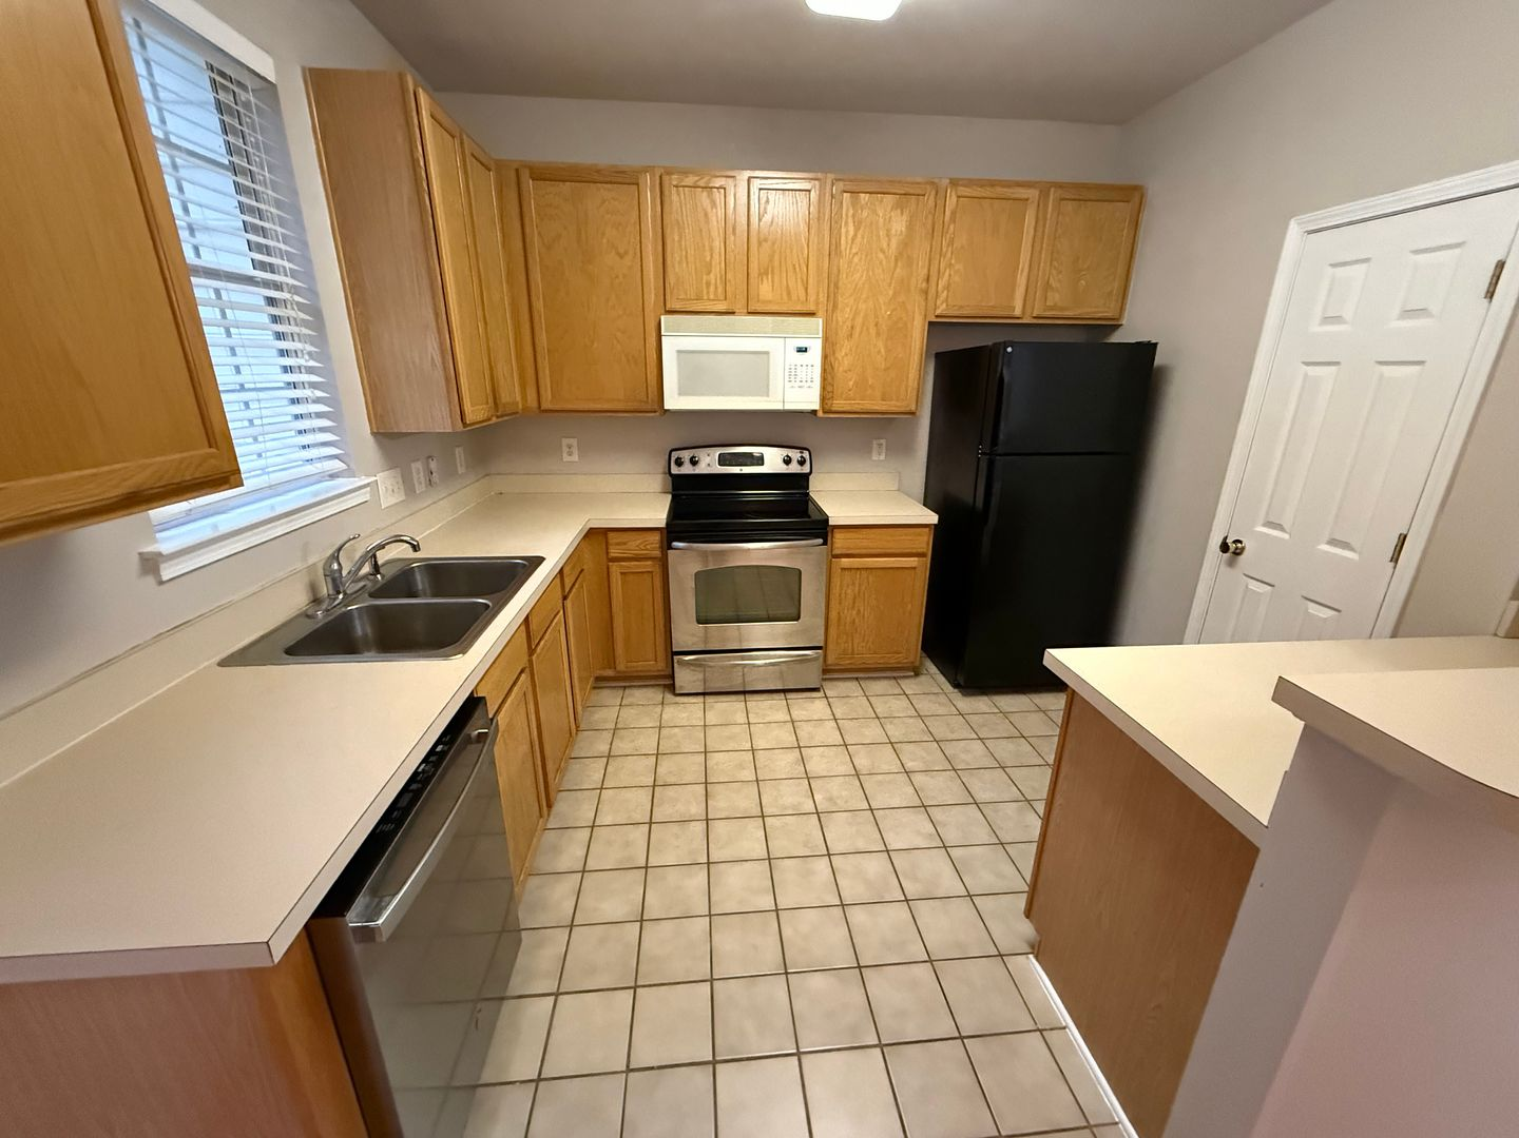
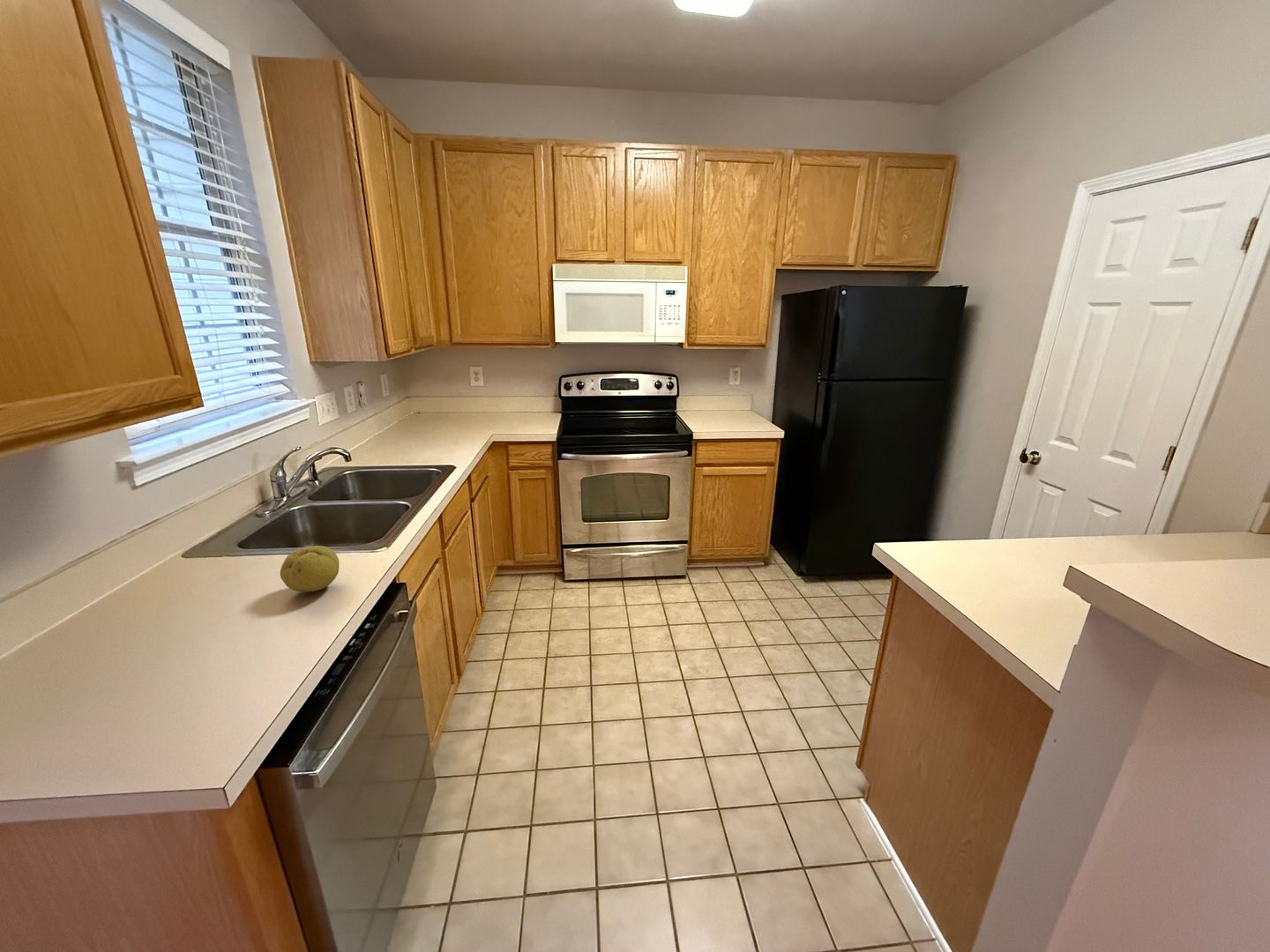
+ fruit [280,545,340,593]
